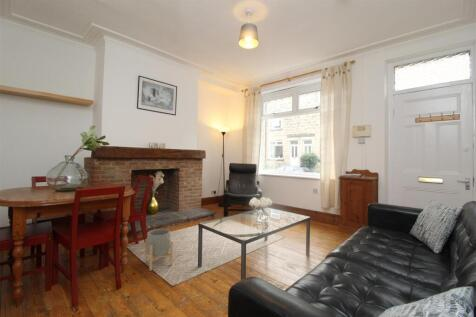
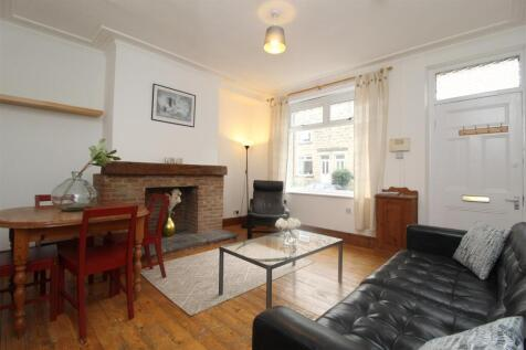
- planter [144,228,174,272]
